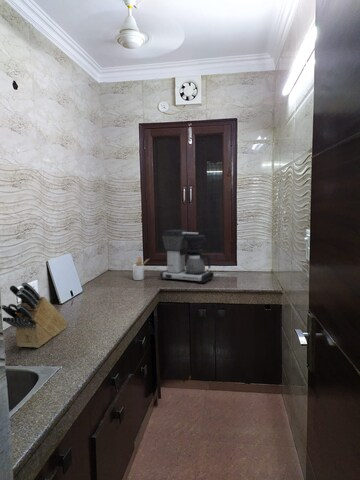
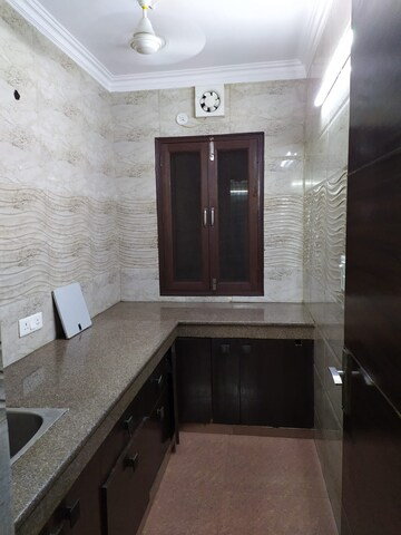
- utensil holder [131,256,150,281]
- coffee maker [159,229,215,284]
- knife block [1,281,69,349]
